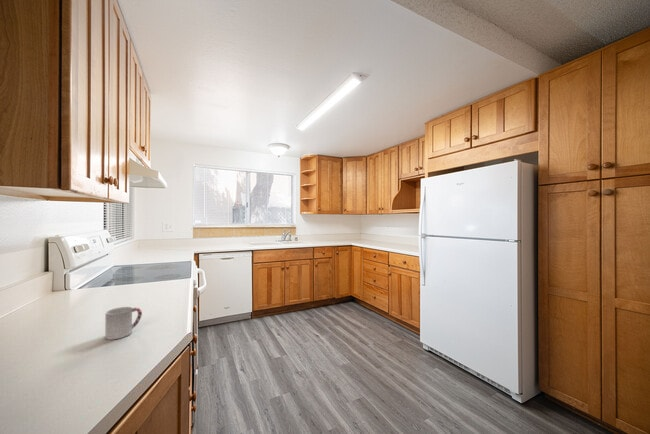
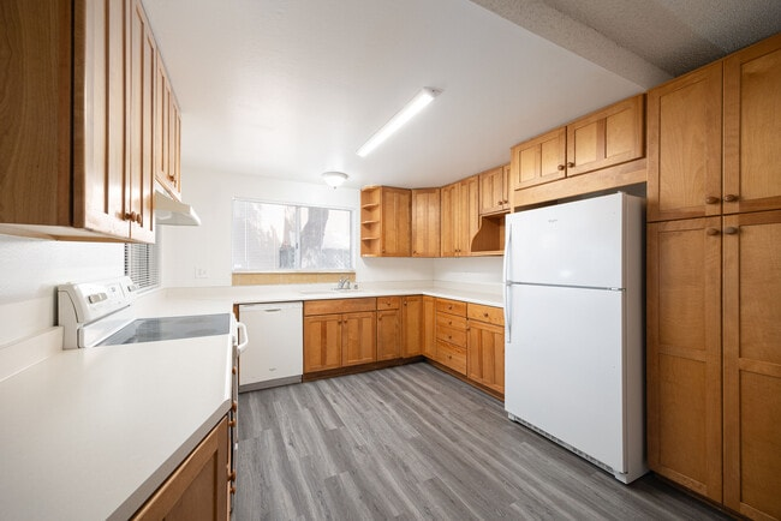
- cup [104,306,143,341]
